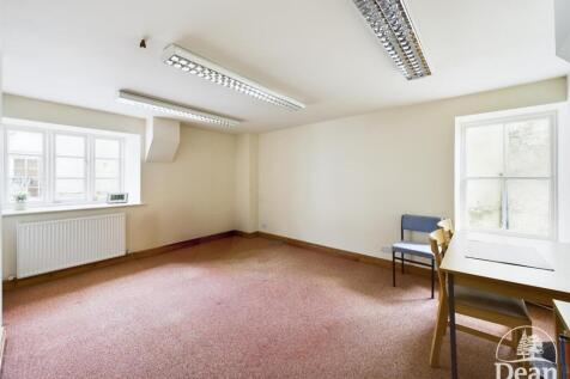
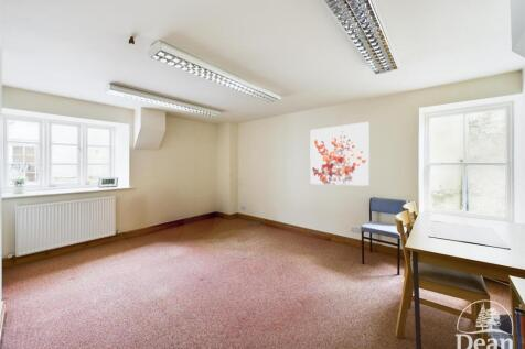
+ wall art [309,121,371,187]
